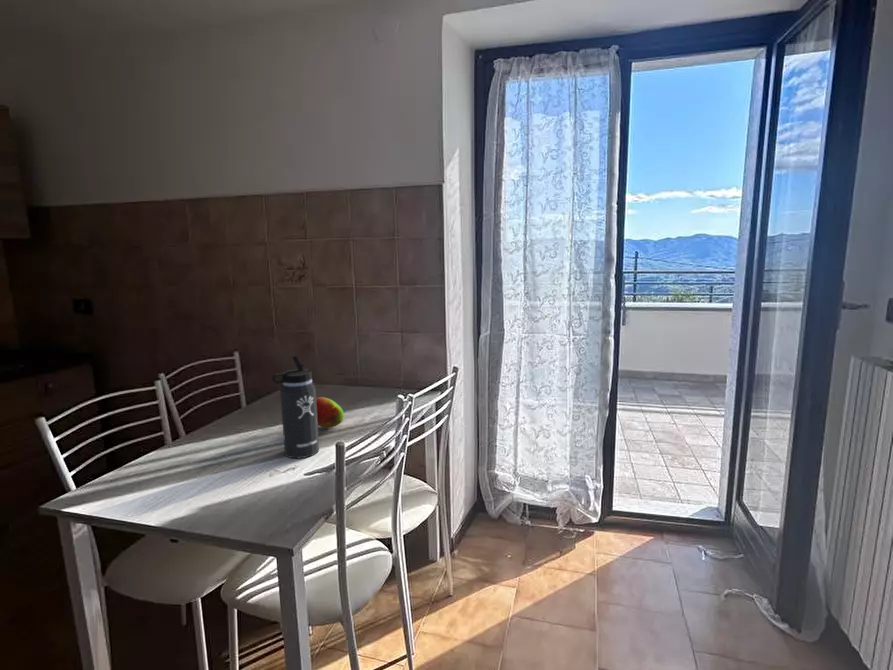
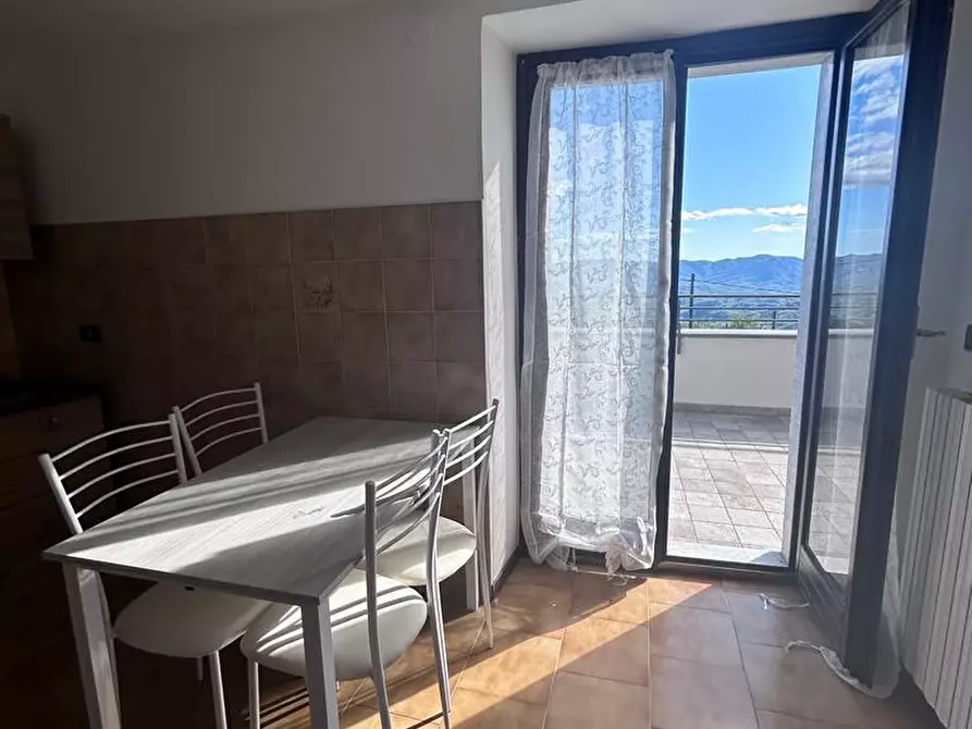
- thermos bottle [271,355,320,459]
- fruit [316,396,345,429]
